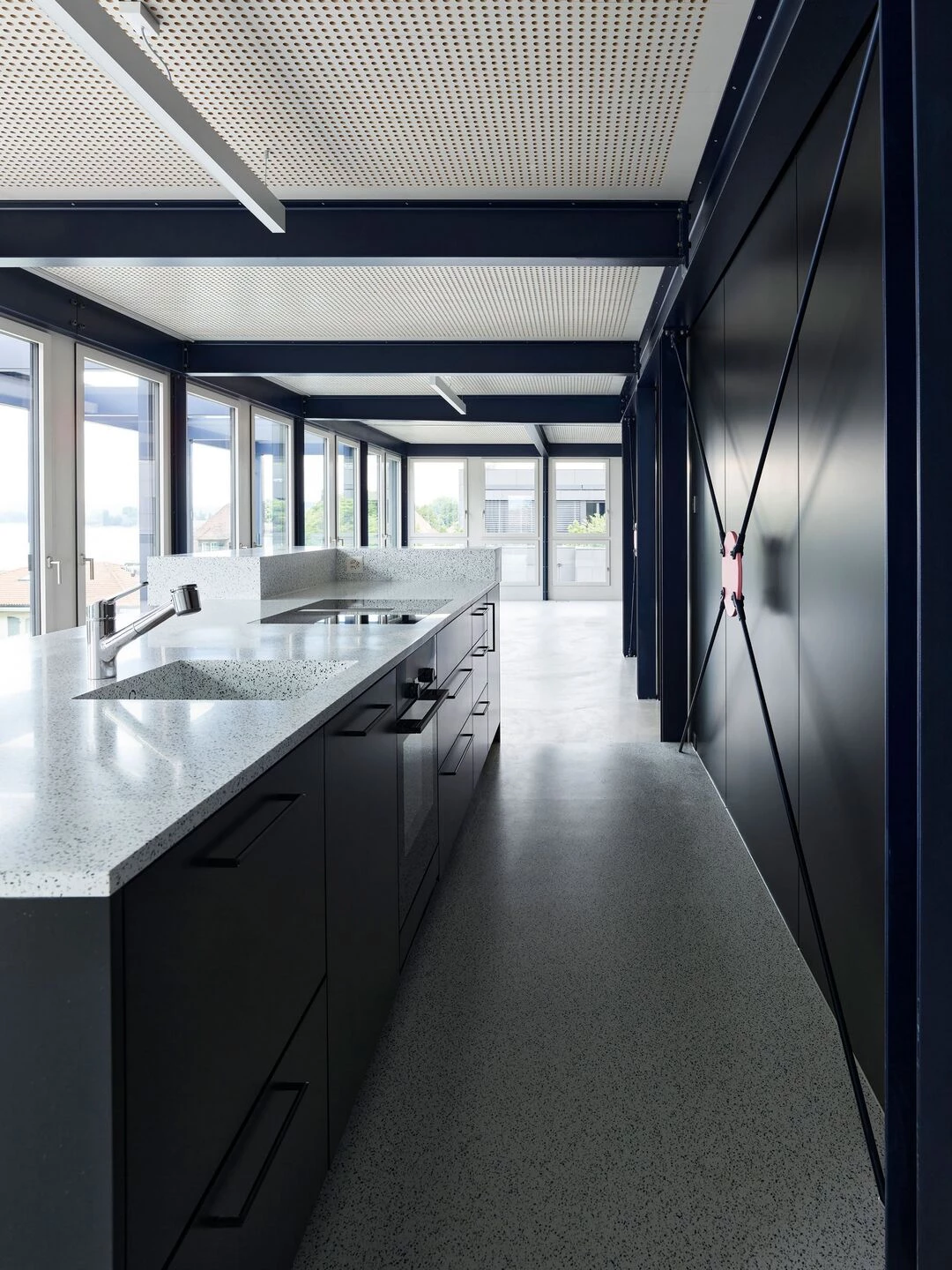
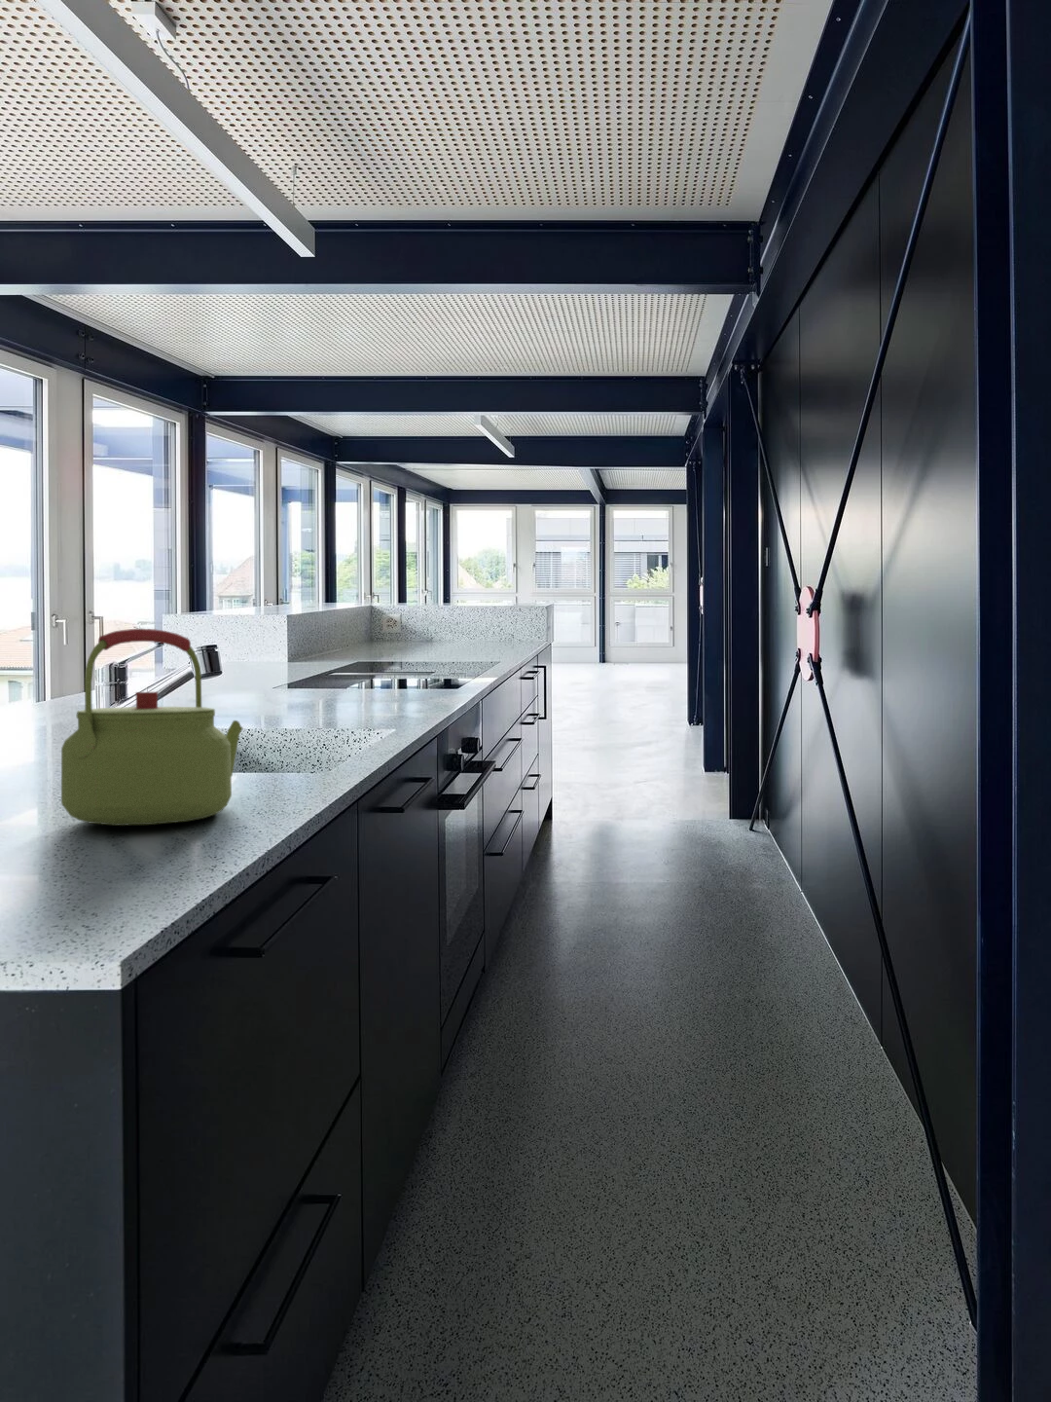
+ kettle [61,628,244,827]
